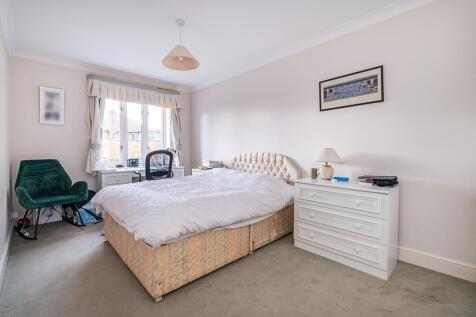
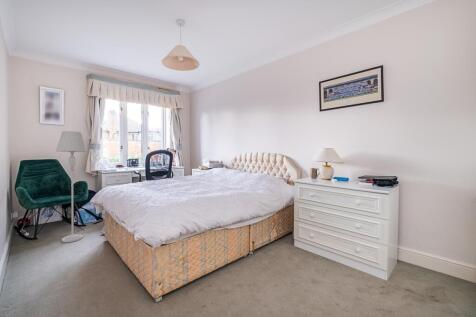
+ floor lamp [55,130,88,243]
